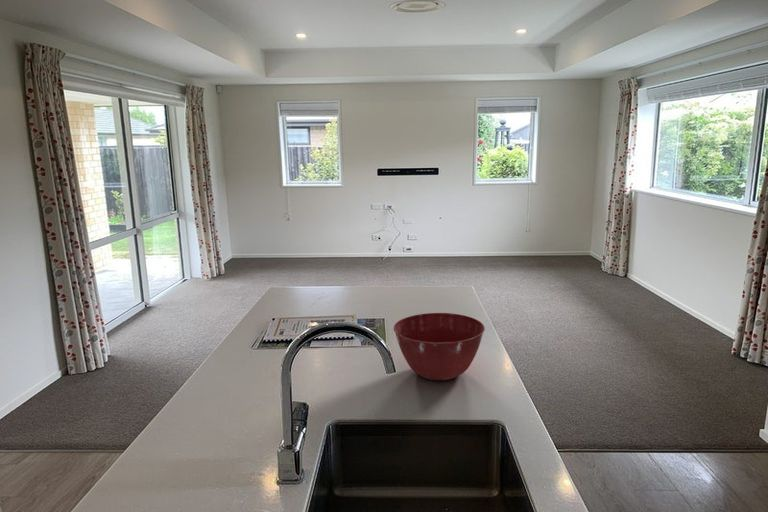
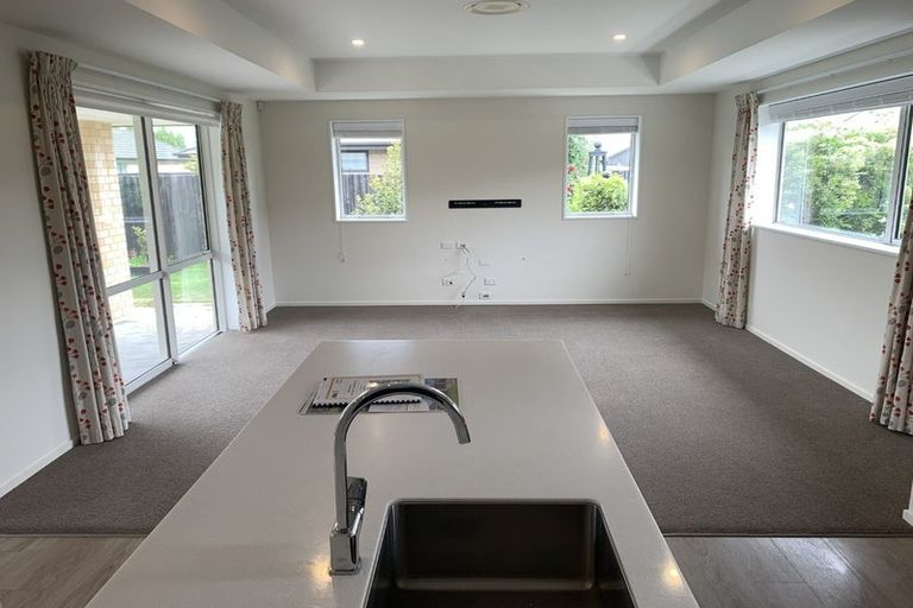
- mixing bowl [393,312,486,381]
